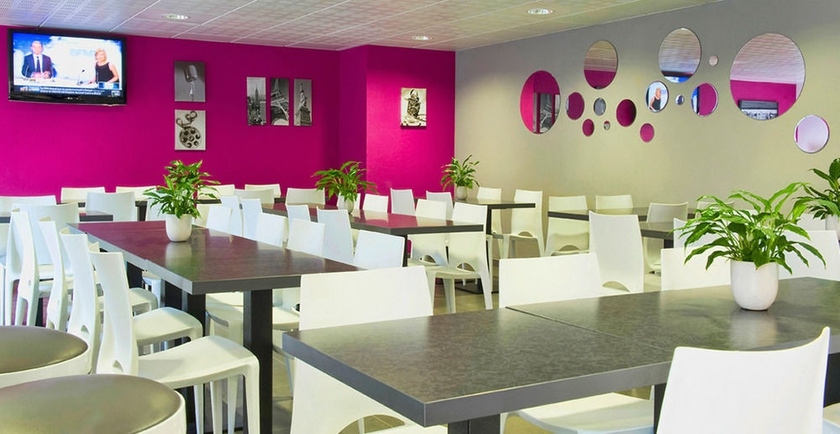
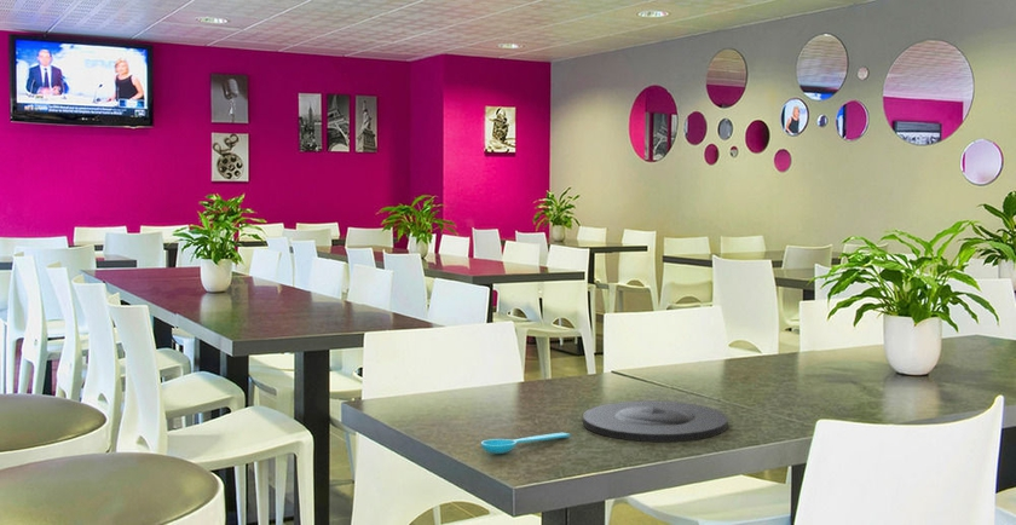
+ spoon [480,432,571,455]
+ plate [582,399,729,443]
